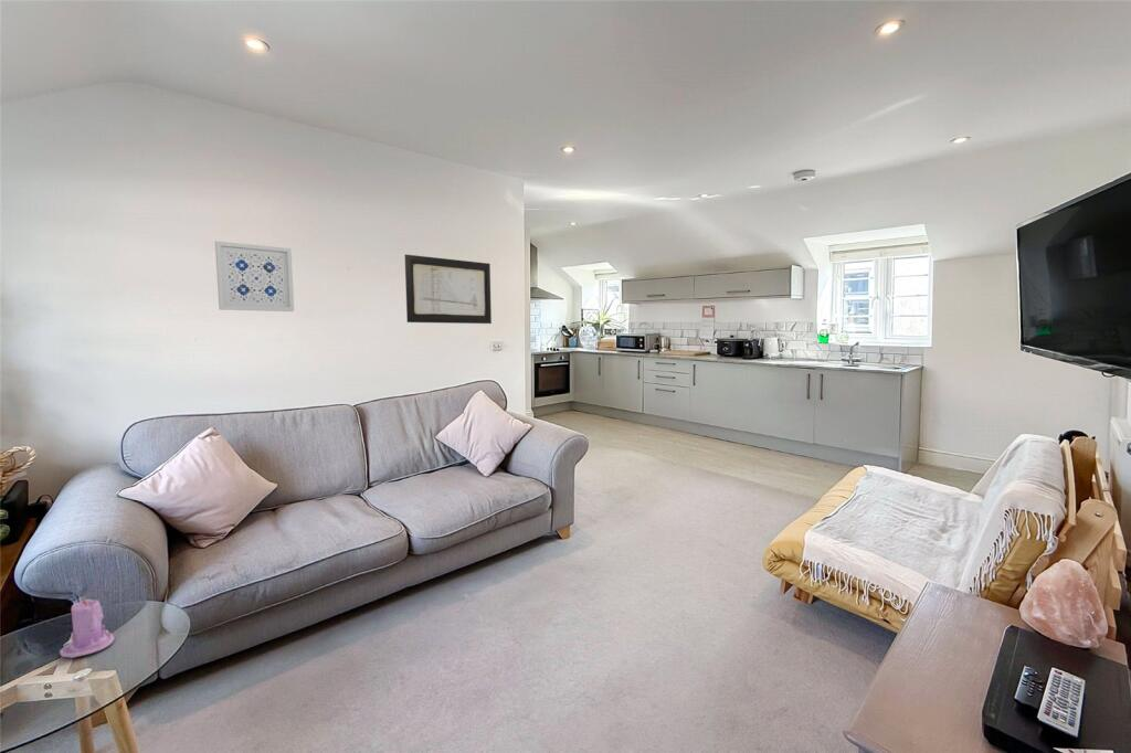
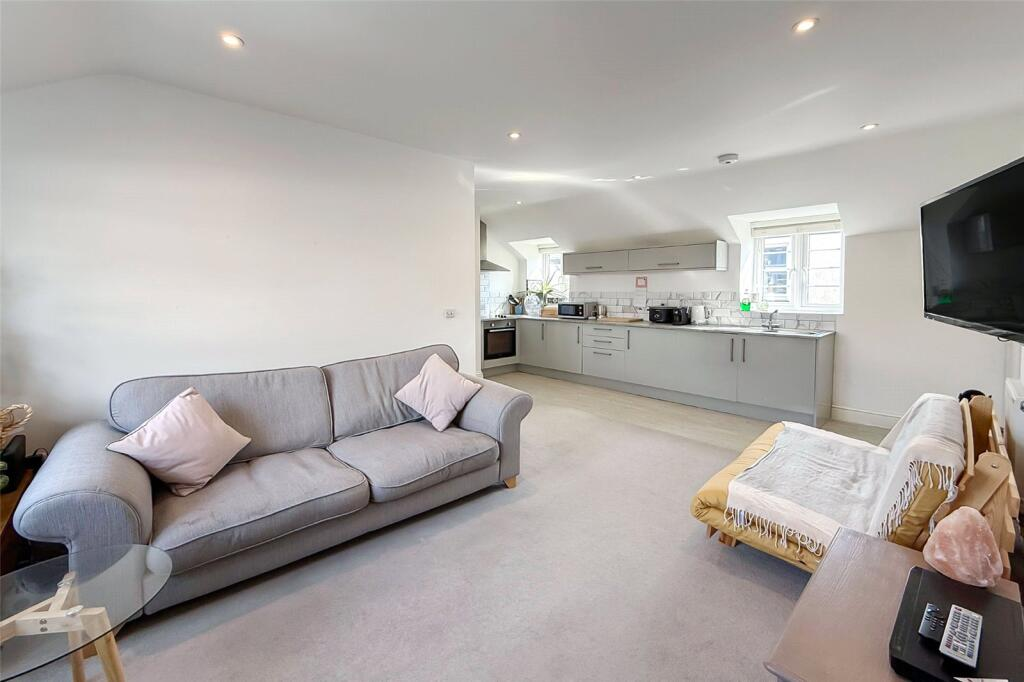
- wall art [214,240,295,312]
- candle [59,596,115,659]
- wall art [404,253,493,325]
